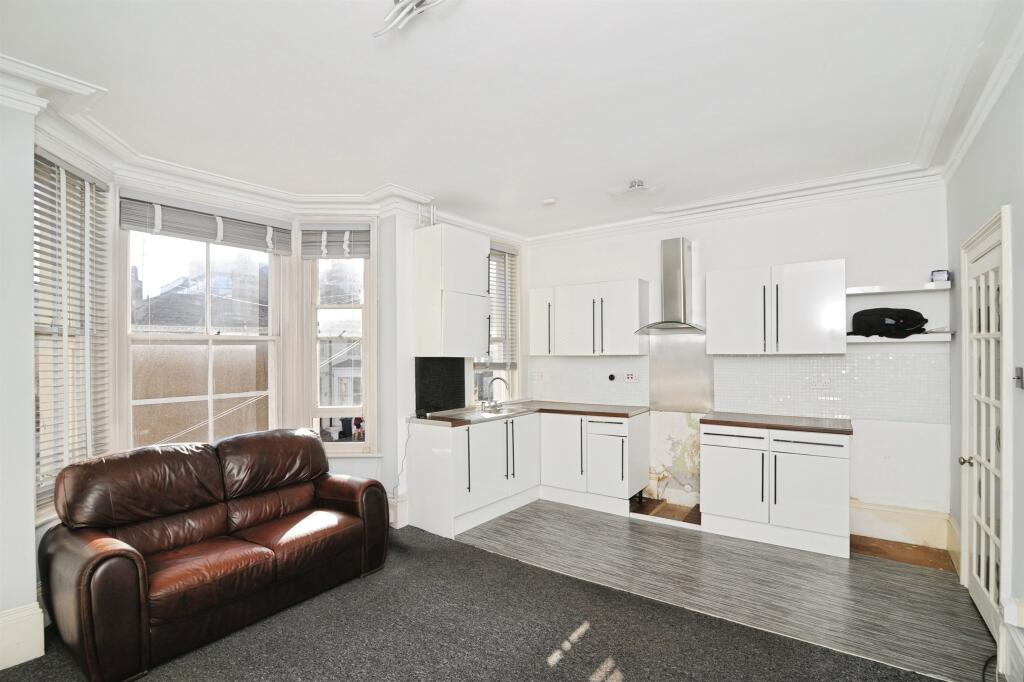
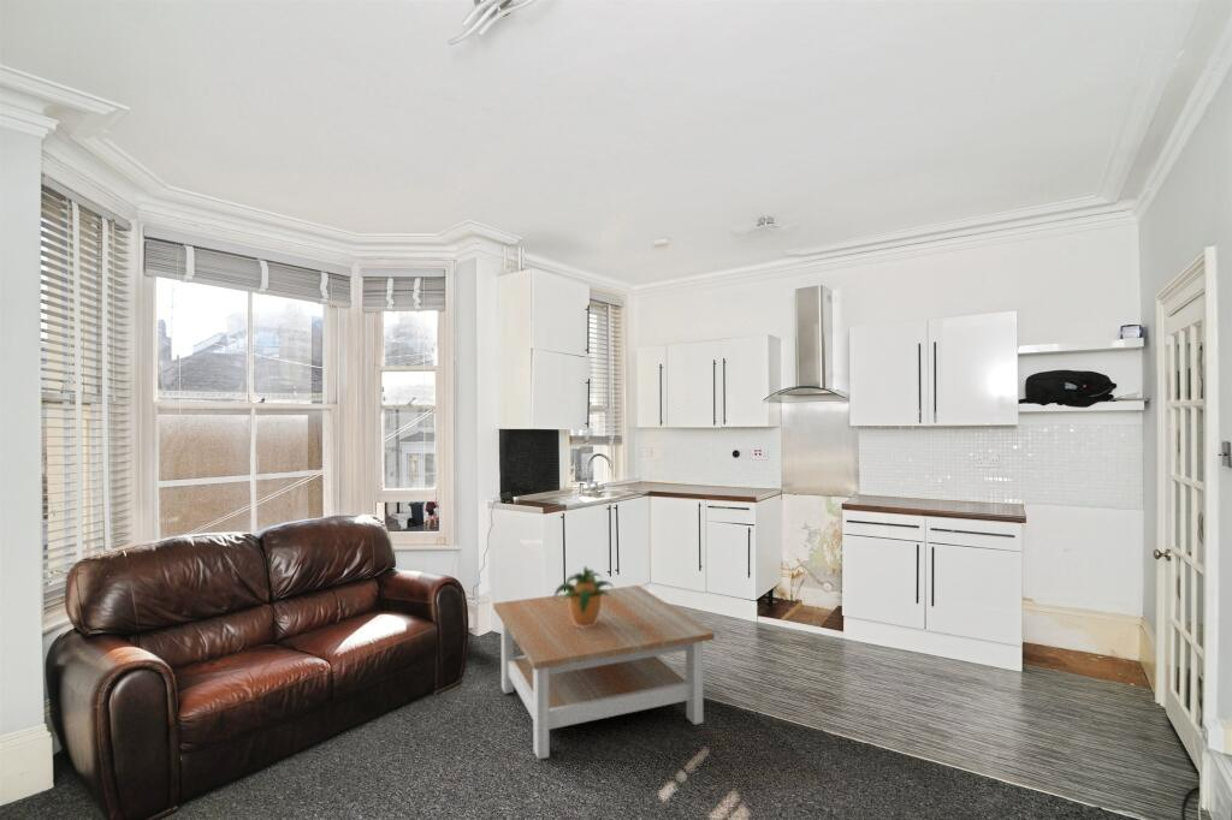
+ coffee table [492,584,716,761]
+ potted plant [553,565,615,628]
